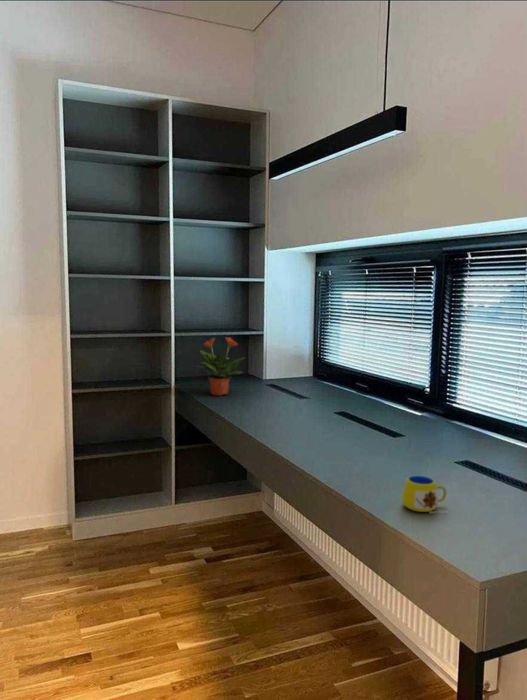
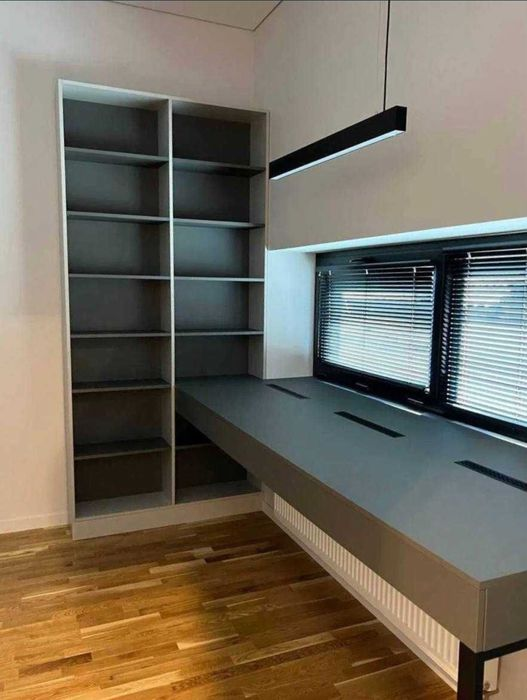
- potted plant [195,336,246,397]
- mug [401,475,447,514]
